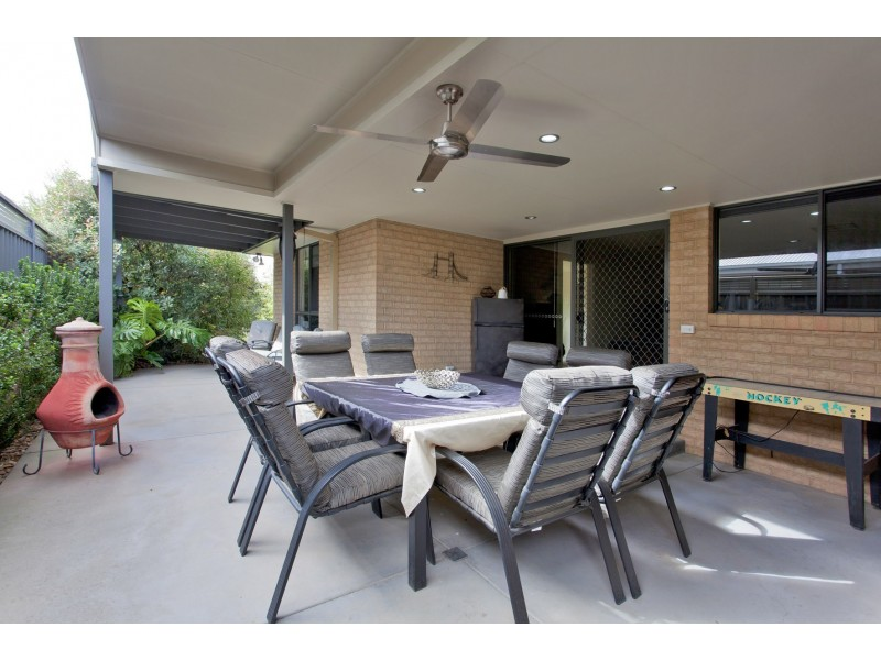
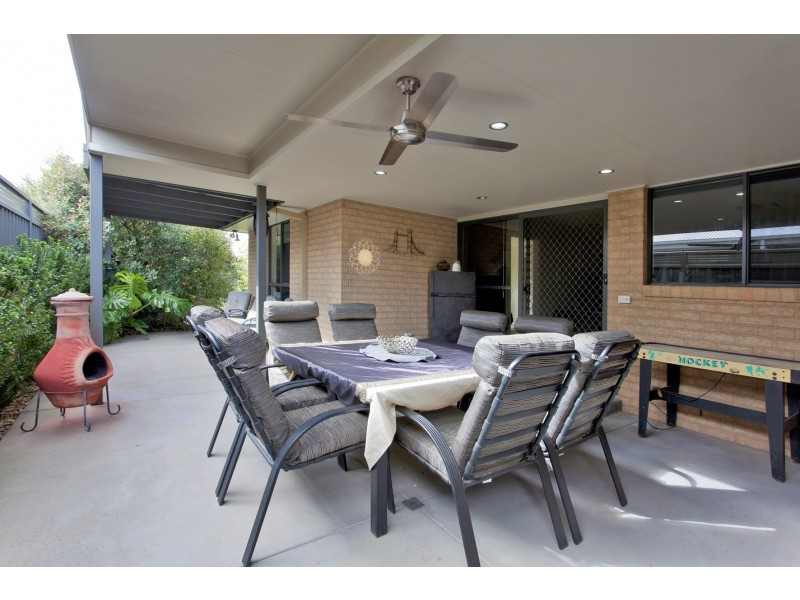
+ decorative wall piece [349,238,381,276]
